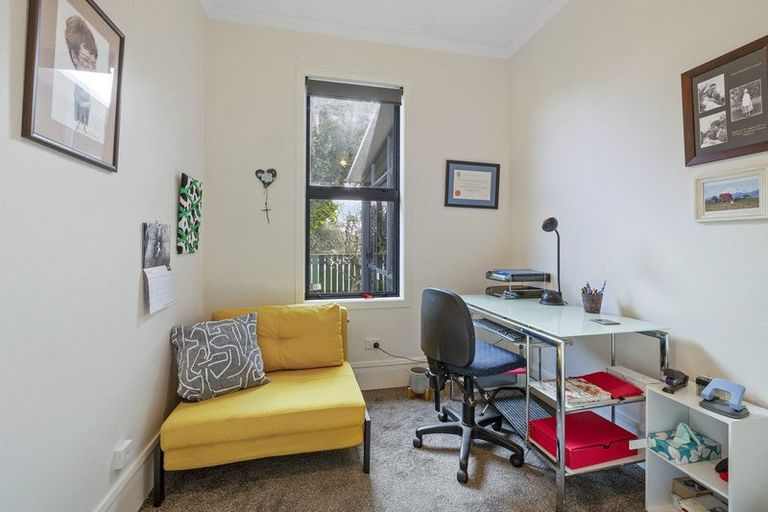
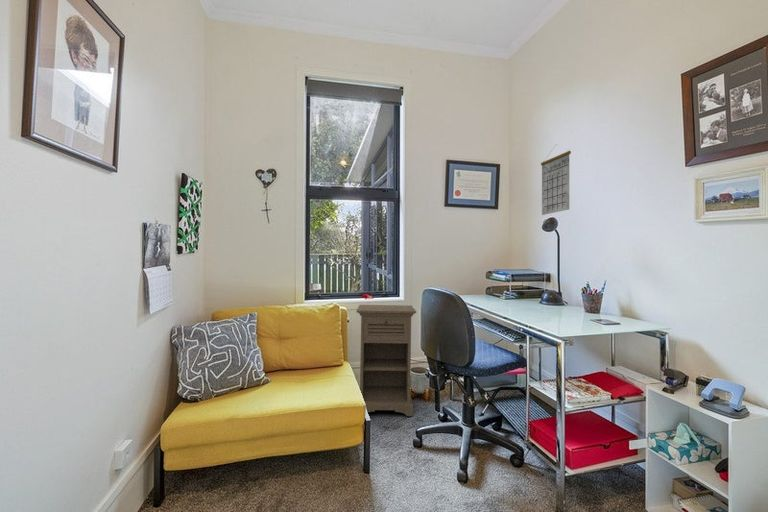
+ nightstand [356,304,417,417]
+ calendar [540,144,572,216]
